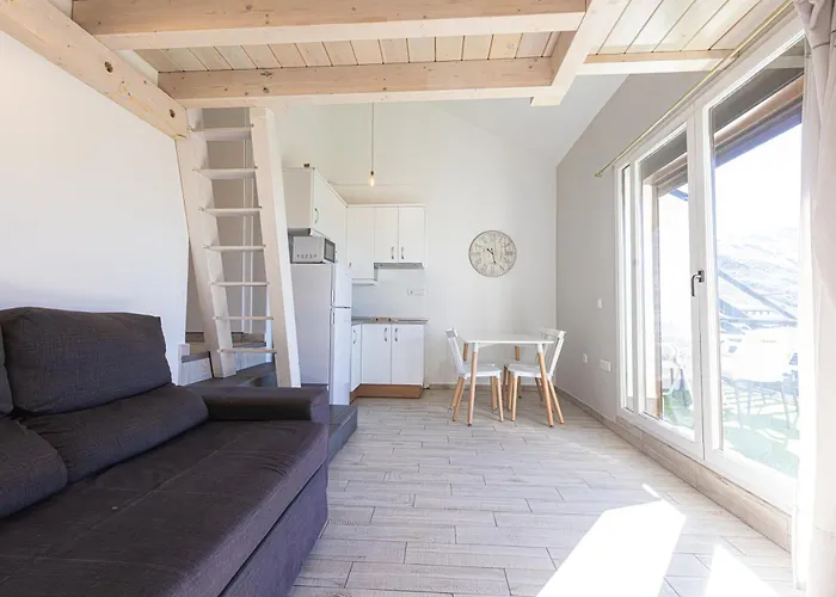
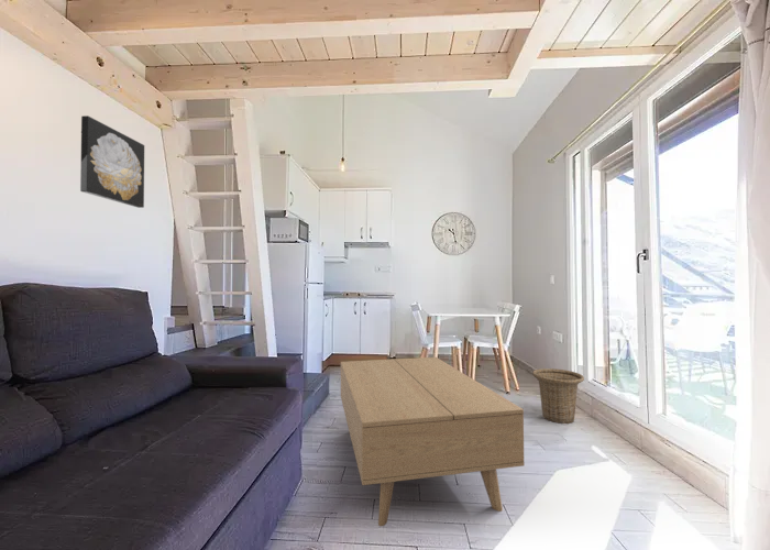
+ basket [531,367,585,425]
+ coffee table [340,356,526,527]
+ wall art [79,114,145,209]
